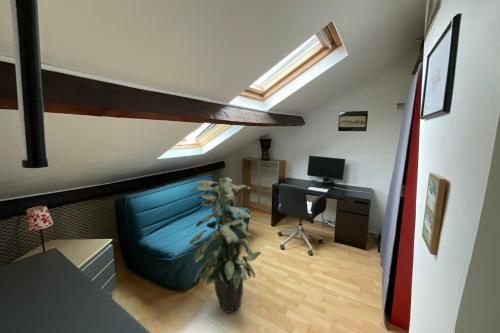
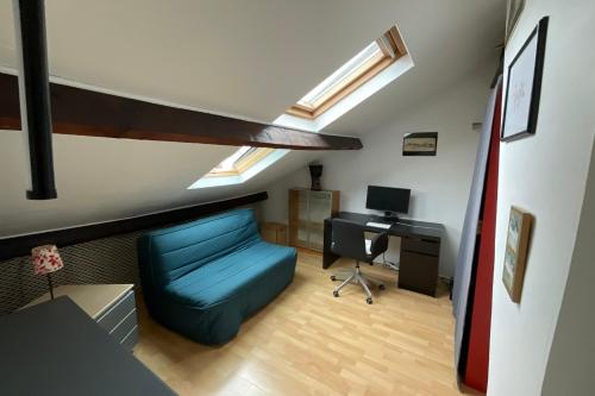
- indoor plant [188,176,262,314]
